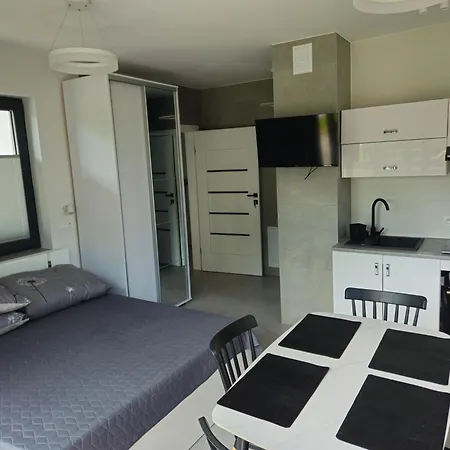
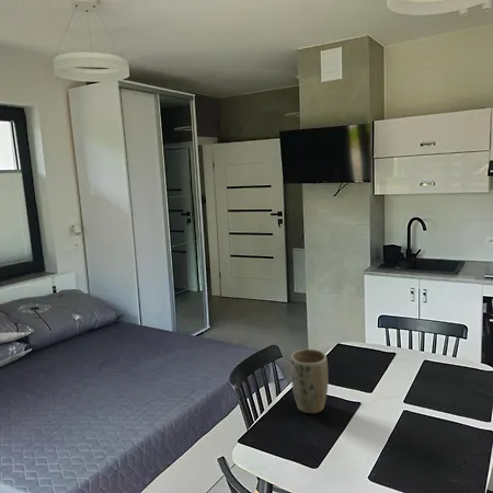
+ plant pot [290,348,329,414]
